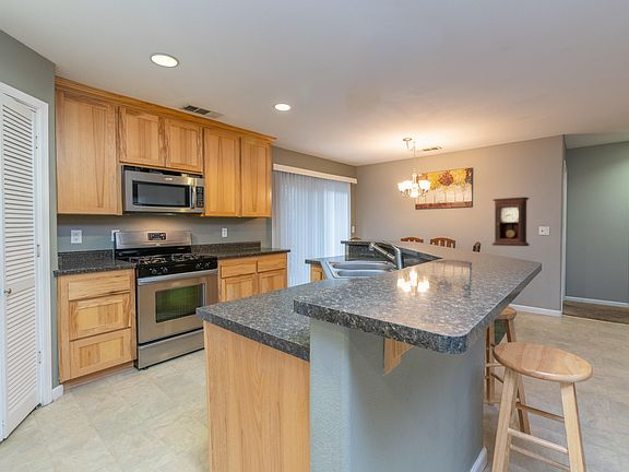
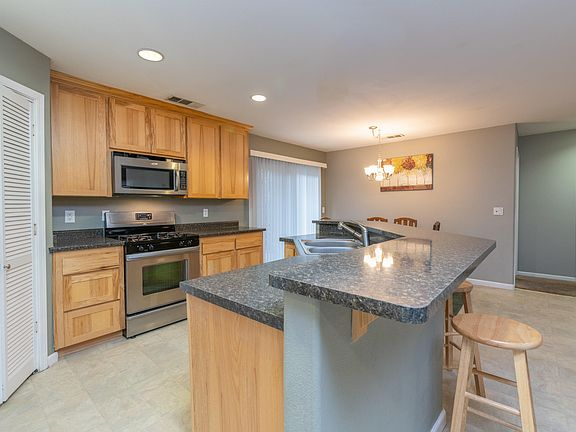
- pendulum clock [491,196,531,247]
